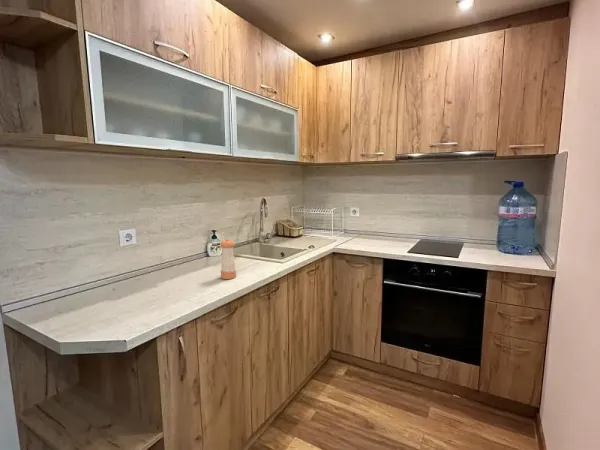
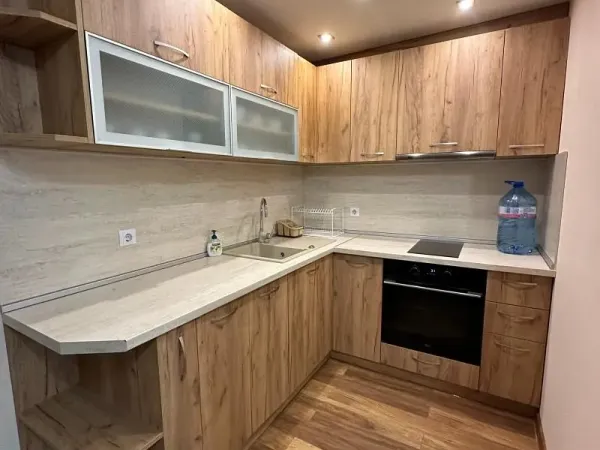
- pepper shaker [219,238,237,280]
